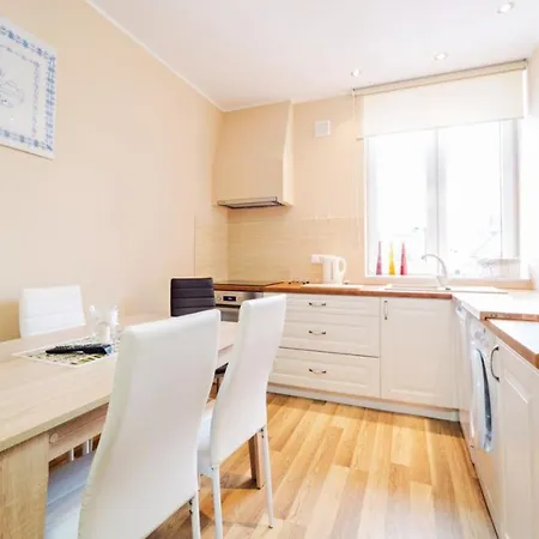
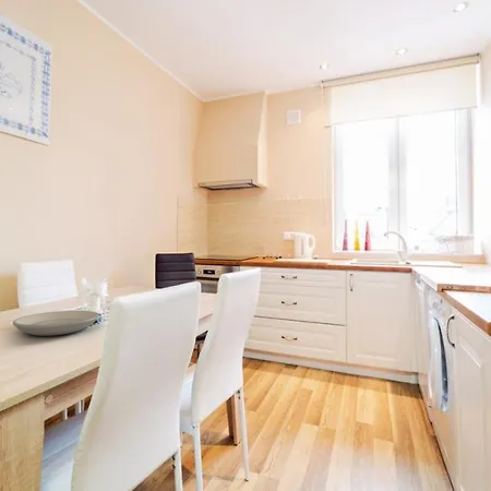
+ plate [12,310,100,337]
